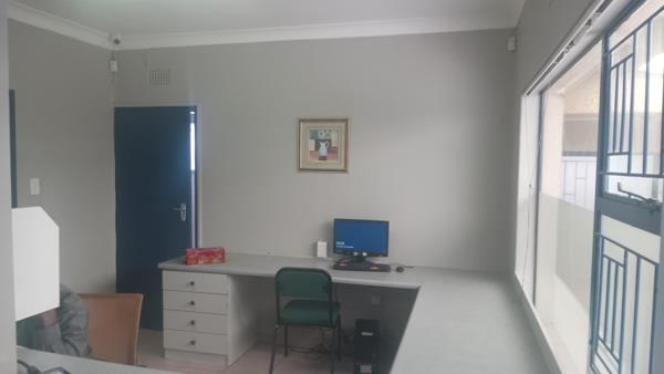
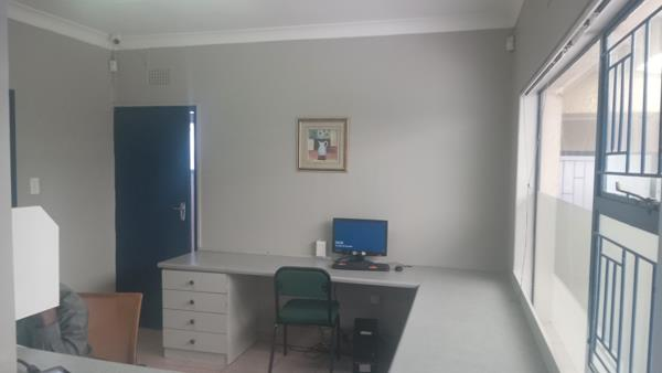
- tissue box [185,246,226,266]
